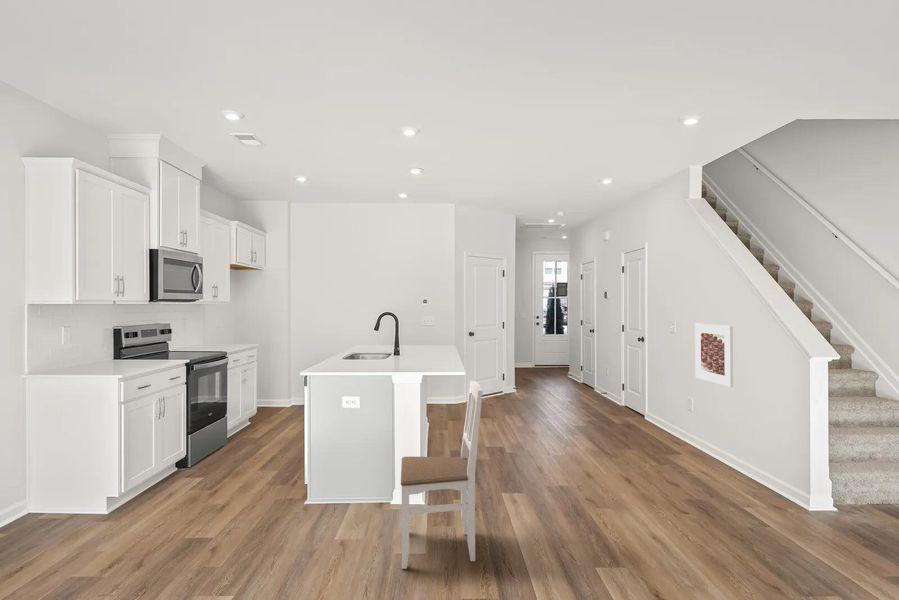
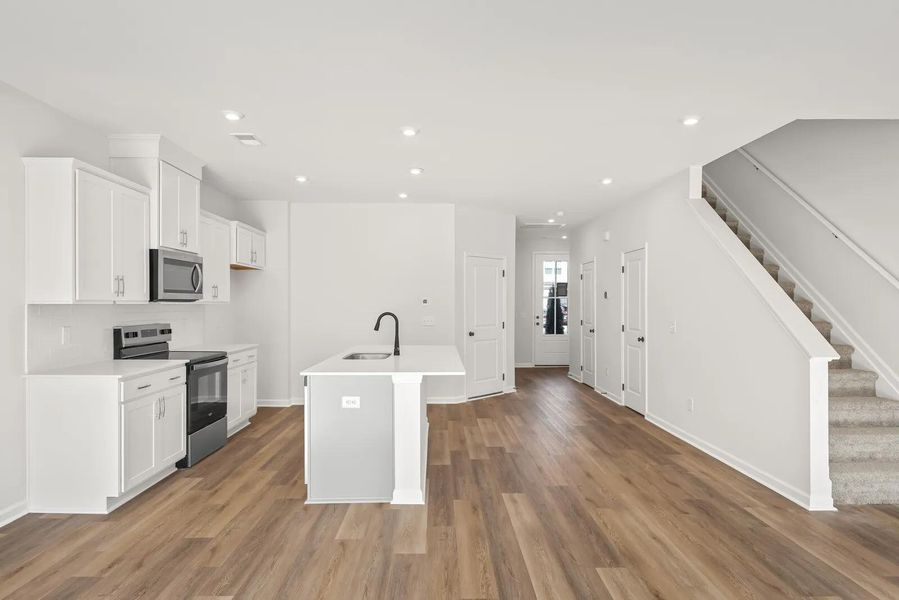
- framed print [694,323,734,388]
- chair [400,380,484,570]
